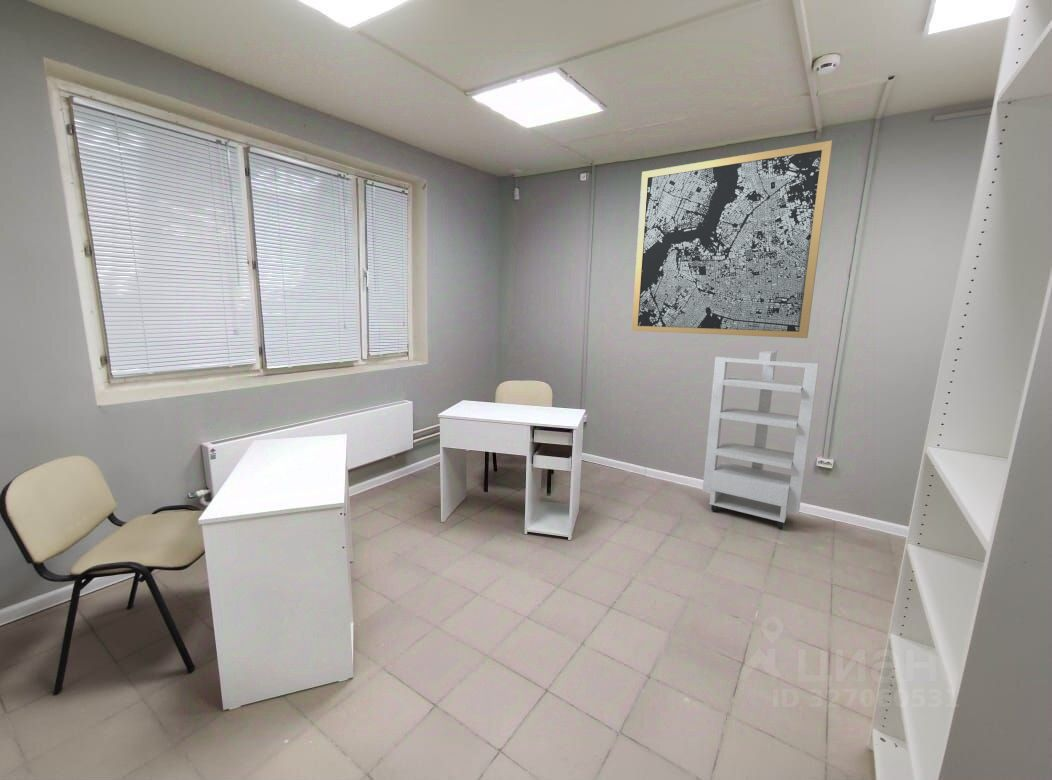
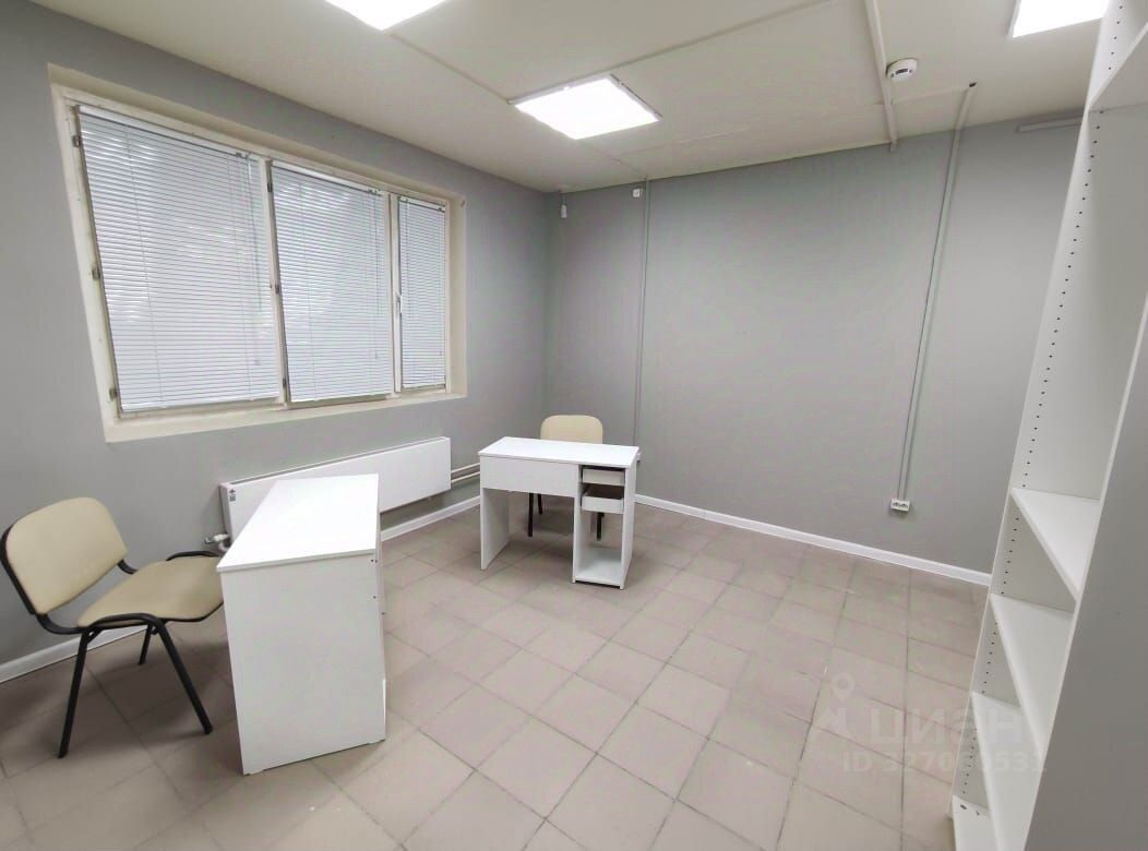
- wall art [631,140,833,339]
- storage cabinet [702,349,820,529]
